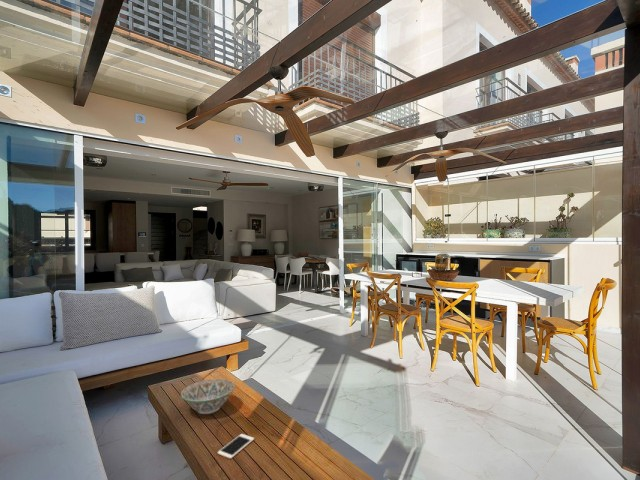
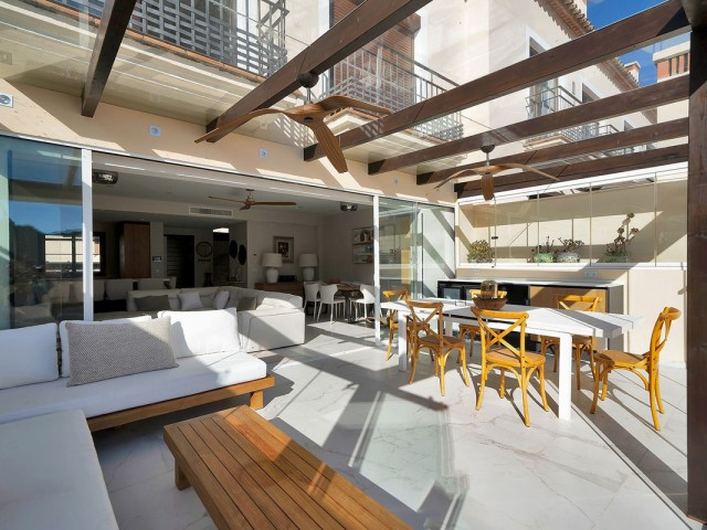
- cell phone [217,433,255,460]
- decorative bowl [180,378,236,415]
